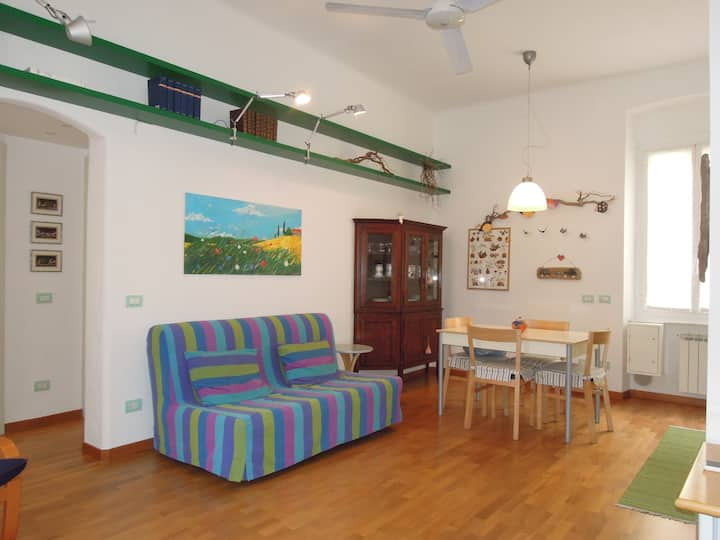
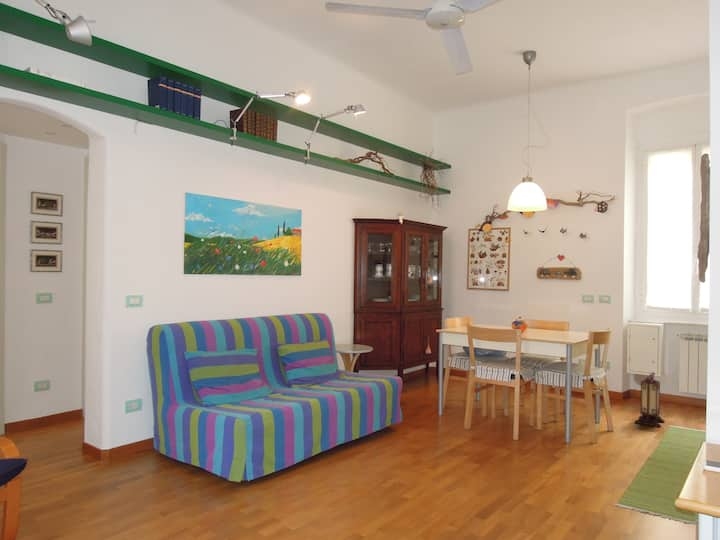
+ lantern [633,371,666,428]
